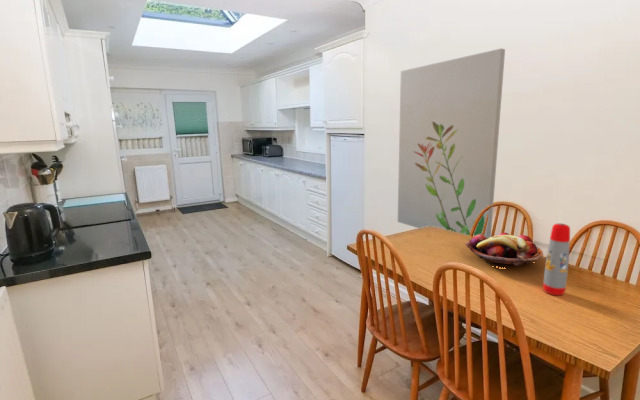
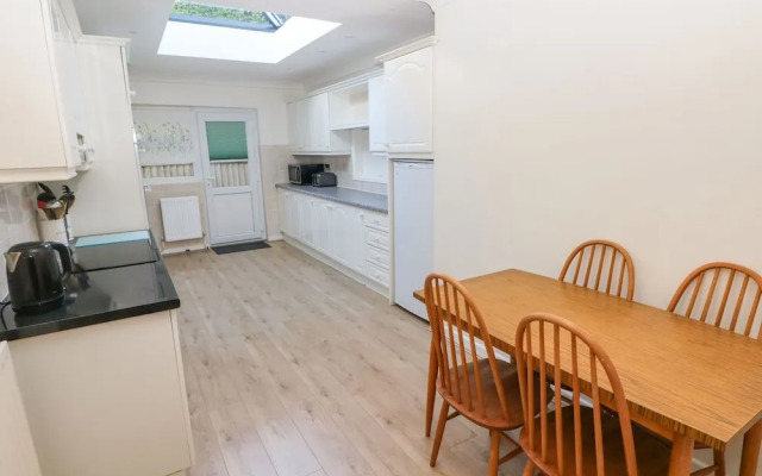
- wall art [397,48,506,238]
- water bottle [542,222,571,296]
- fruit basket [464,232,544,267]
